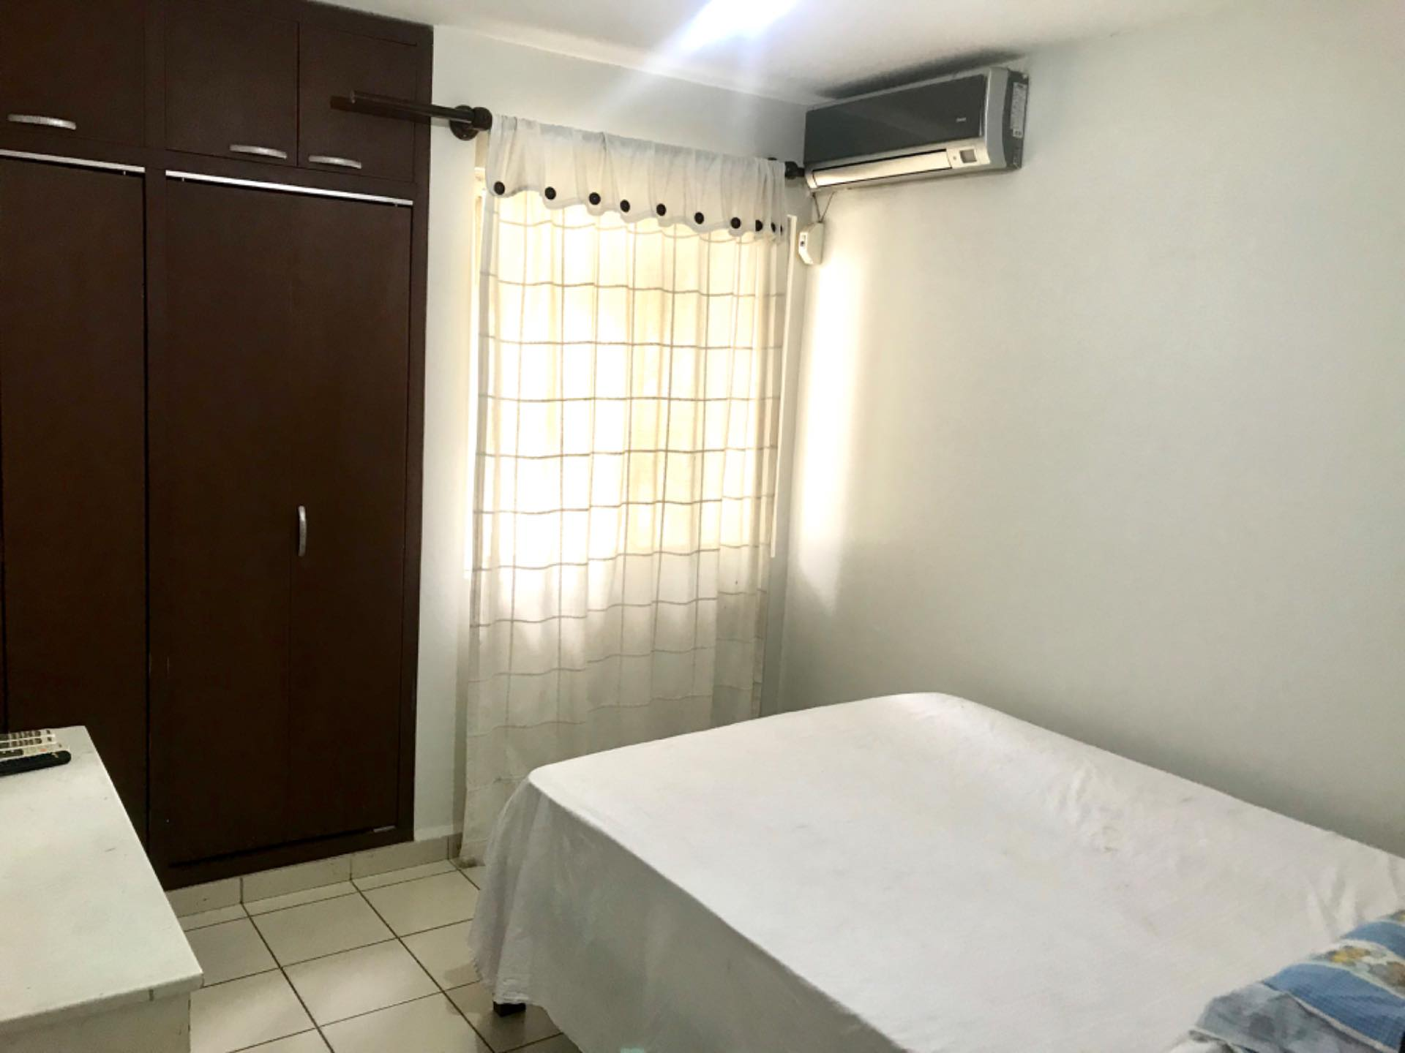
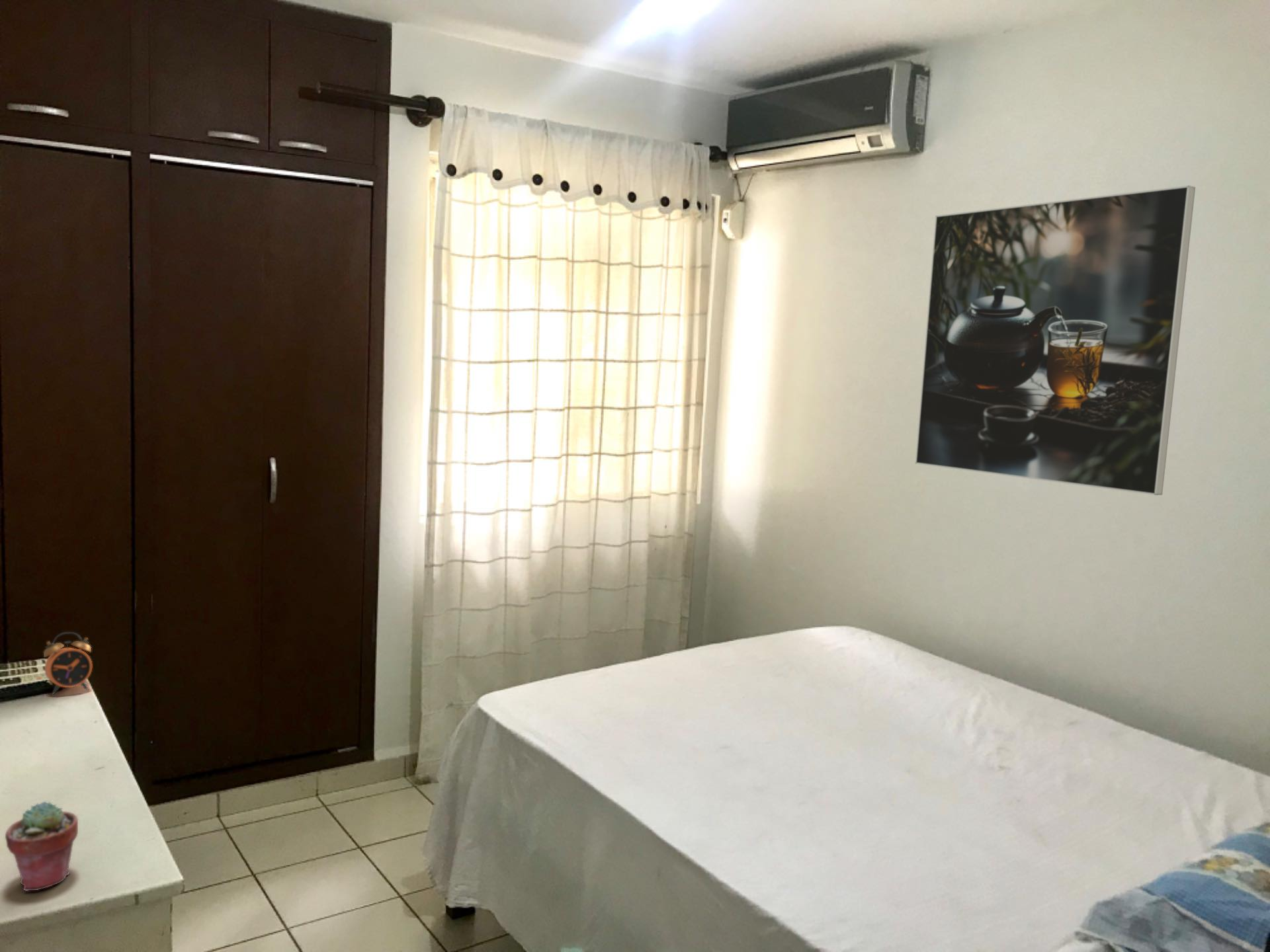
+ alarm clock [43,631,93,695]
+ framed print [915,185,1196,496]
+ potted succulent [5,801,79,892]
